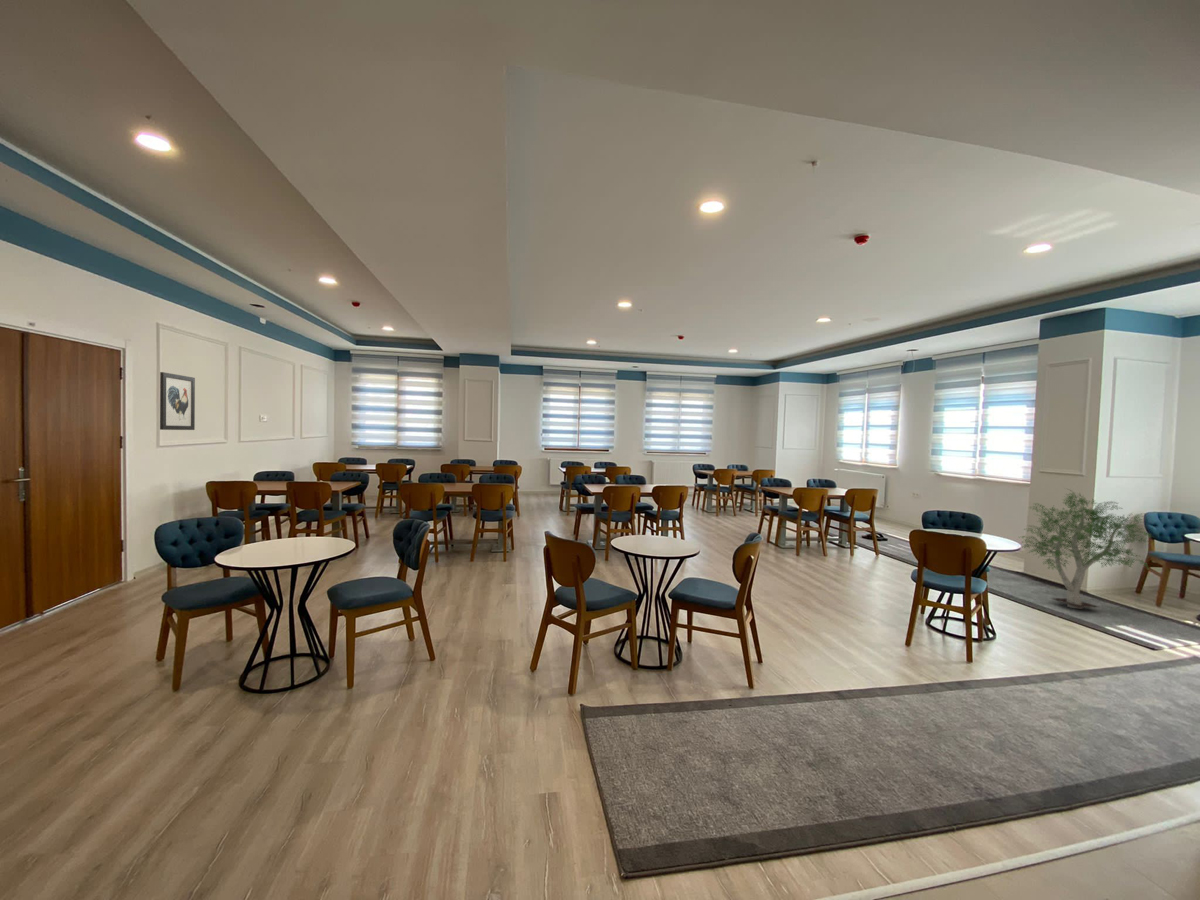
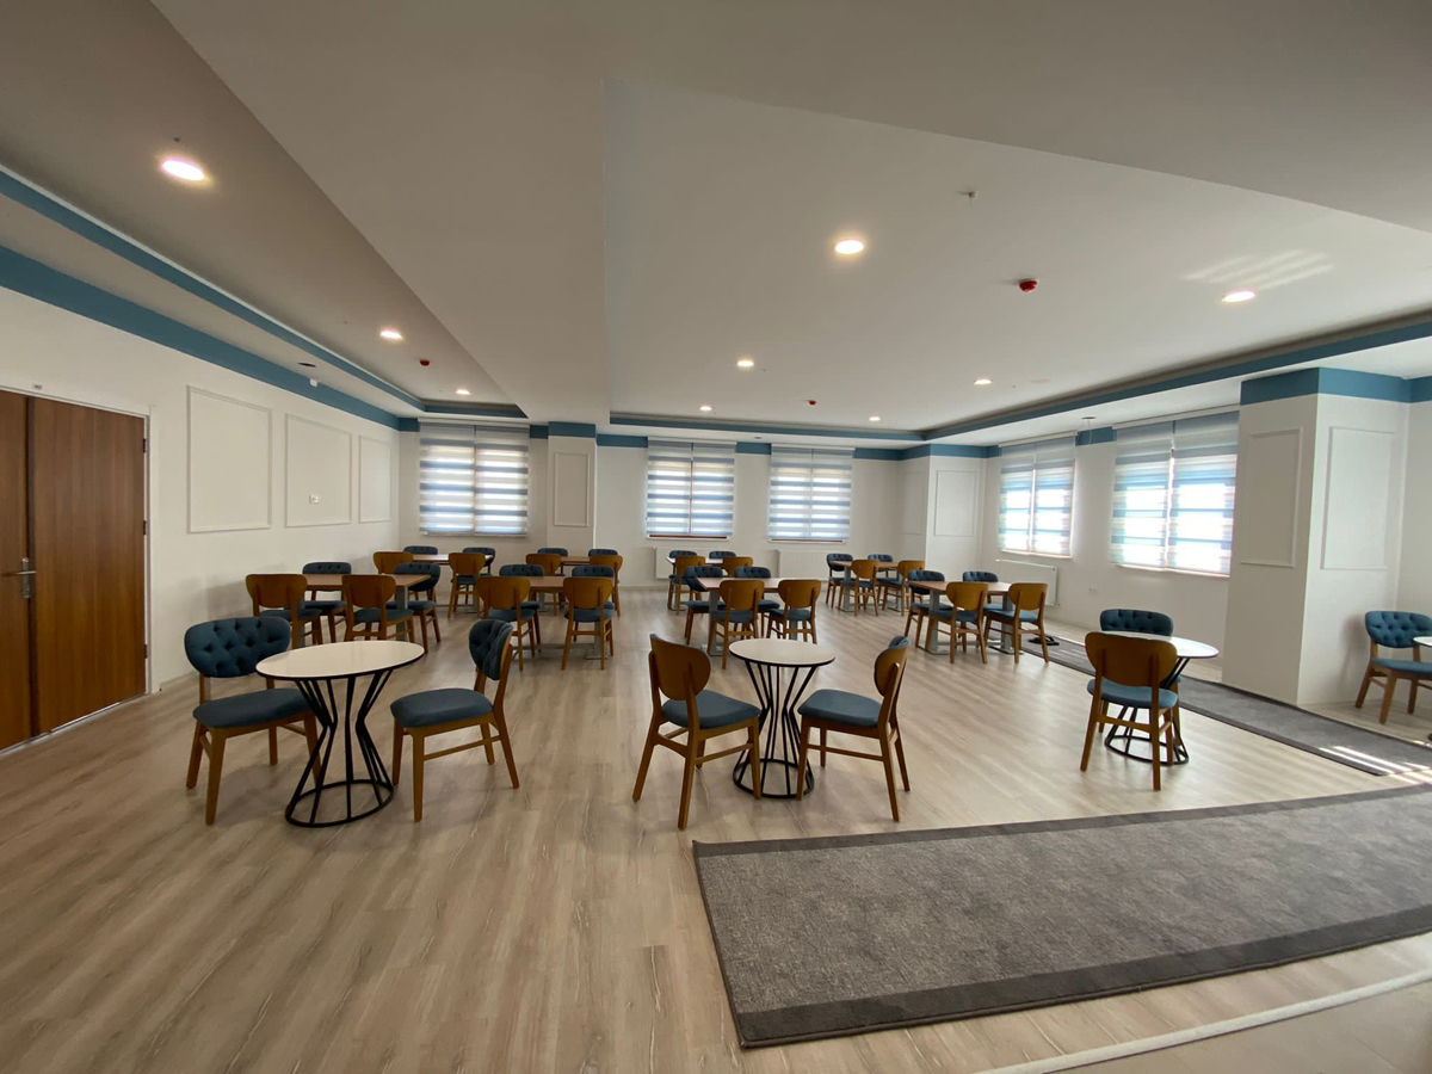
- potted tree [1019,487,1154,609]
- wall art [159,371,196,431]
